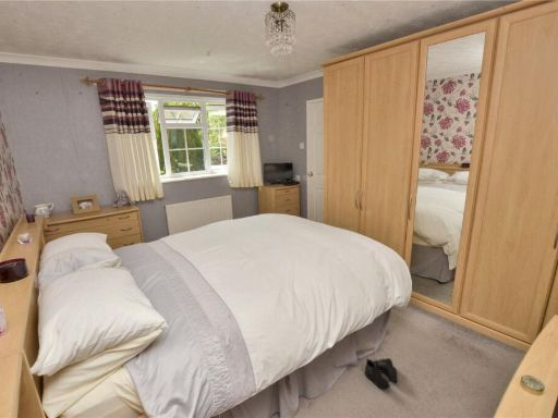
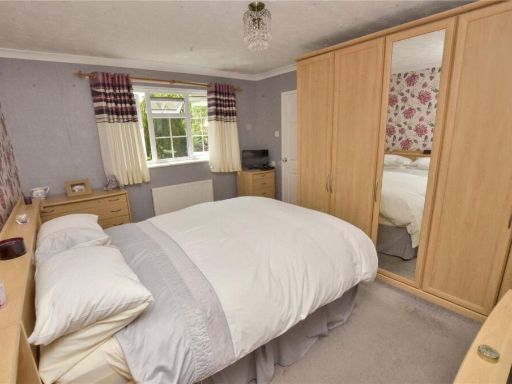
- boots [364,357,399,390]
